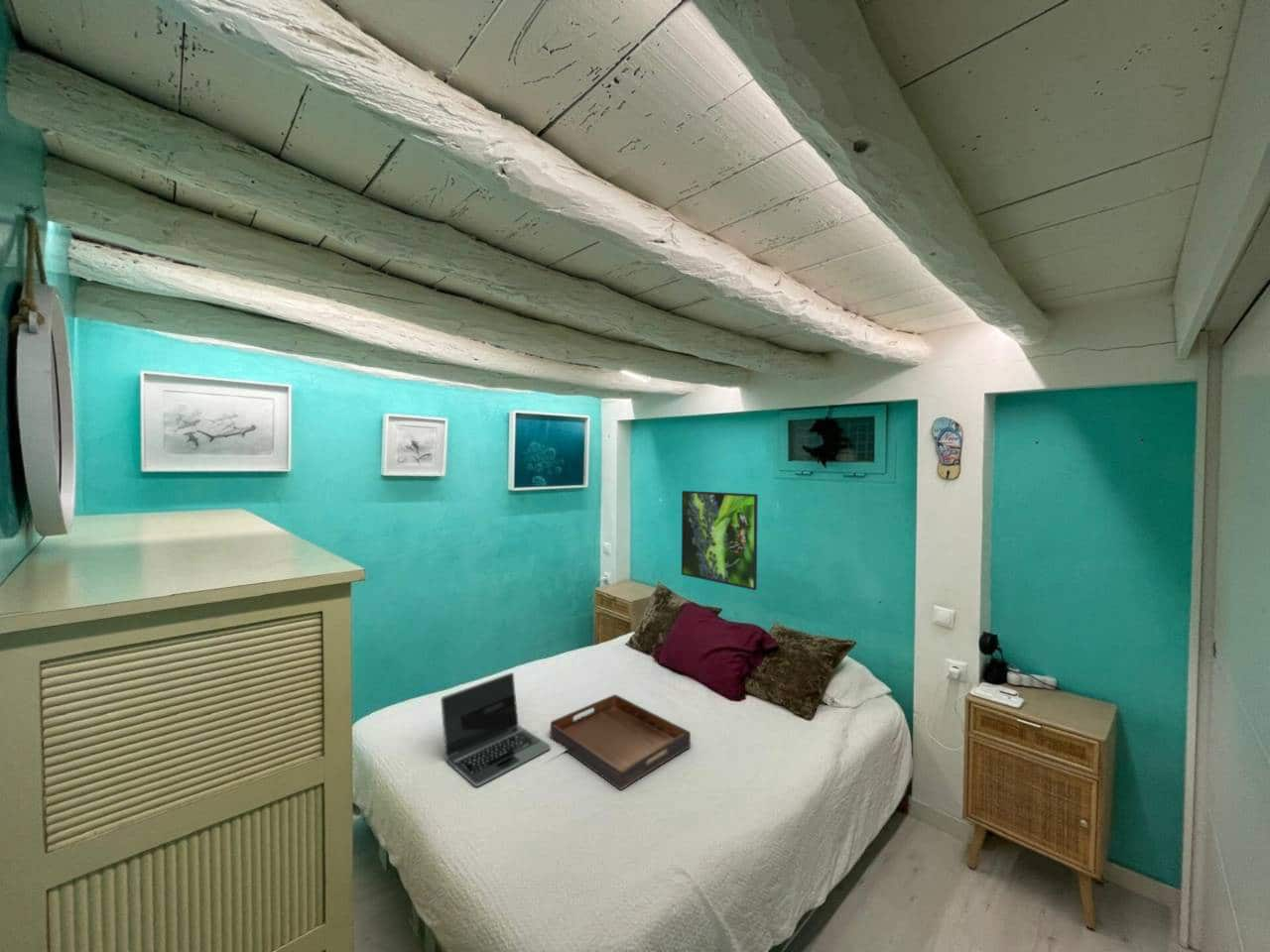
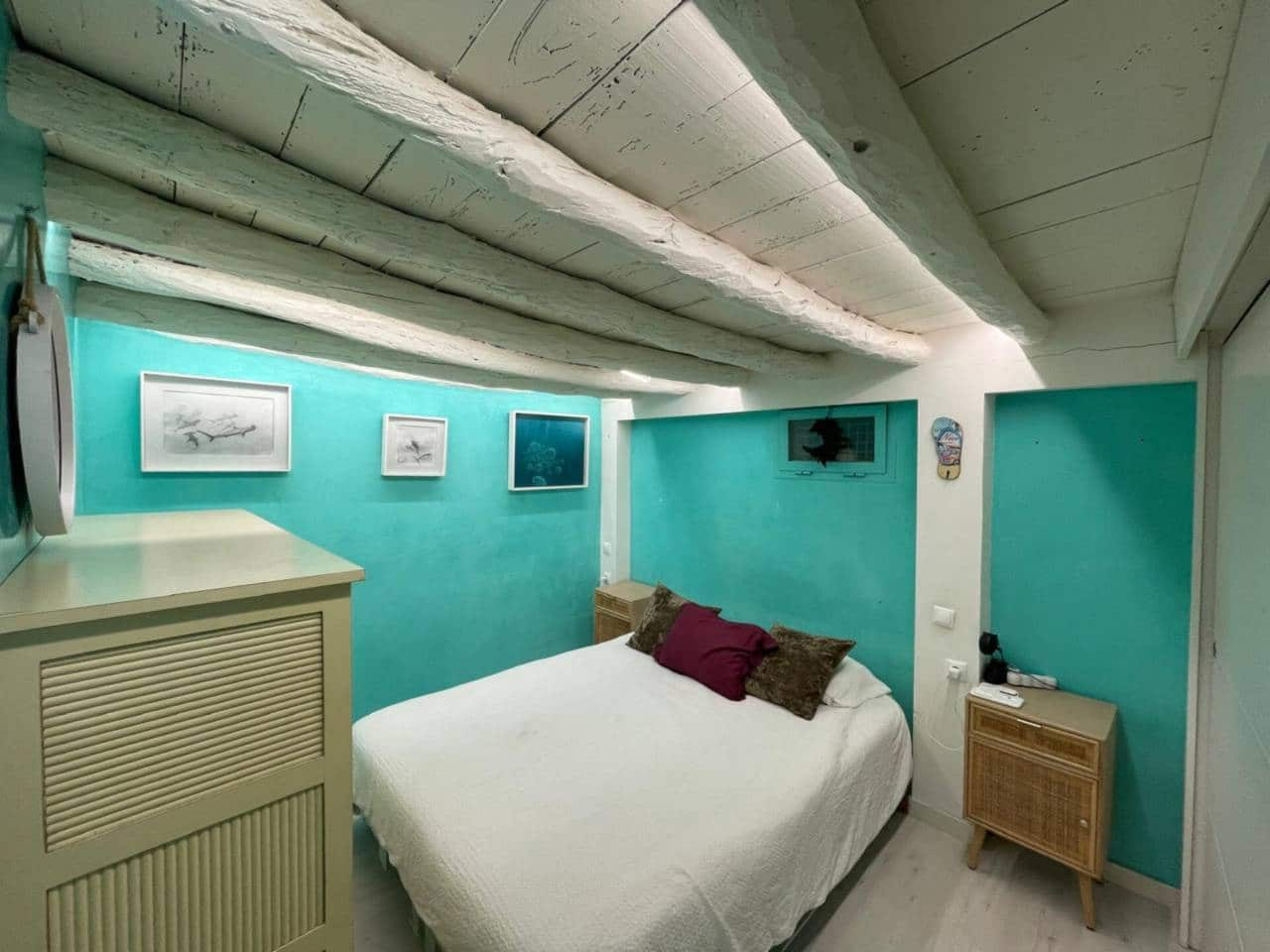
- laptop [440,671,552,787]
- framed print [681,490,759,591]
- serving tray [549,693,692,791]
